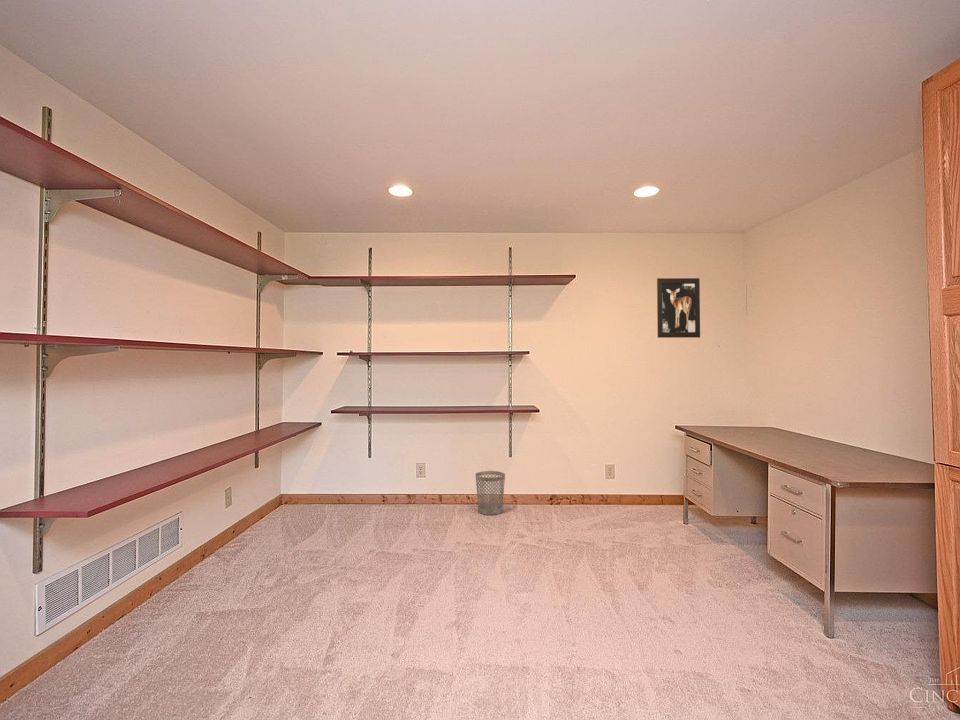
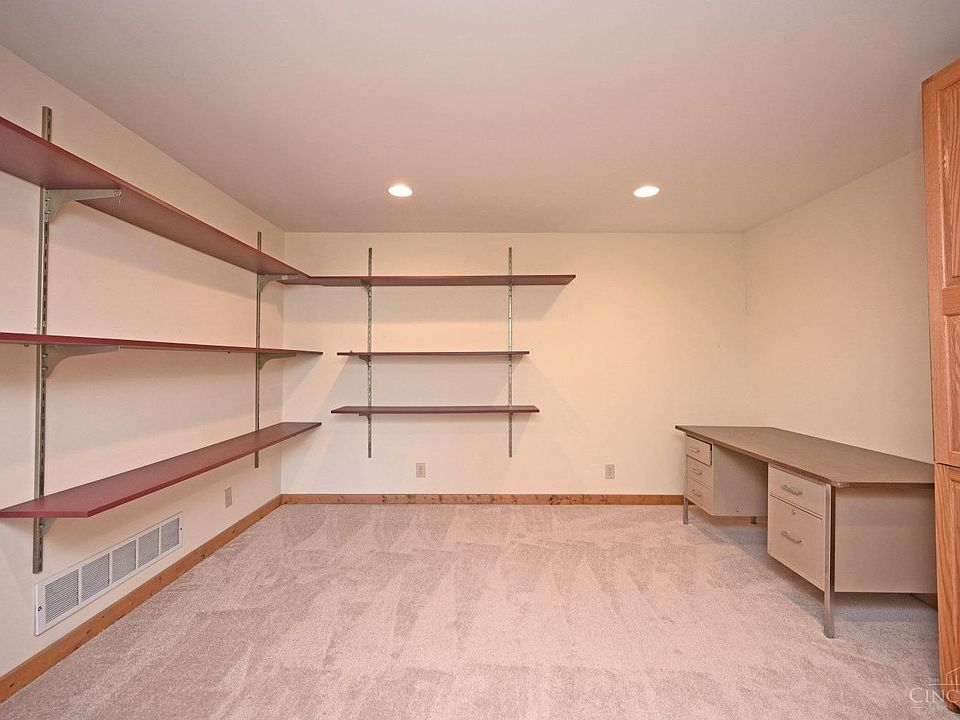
- wastebasket [475,470,506,516]
- wall art [656,277,701,339]
